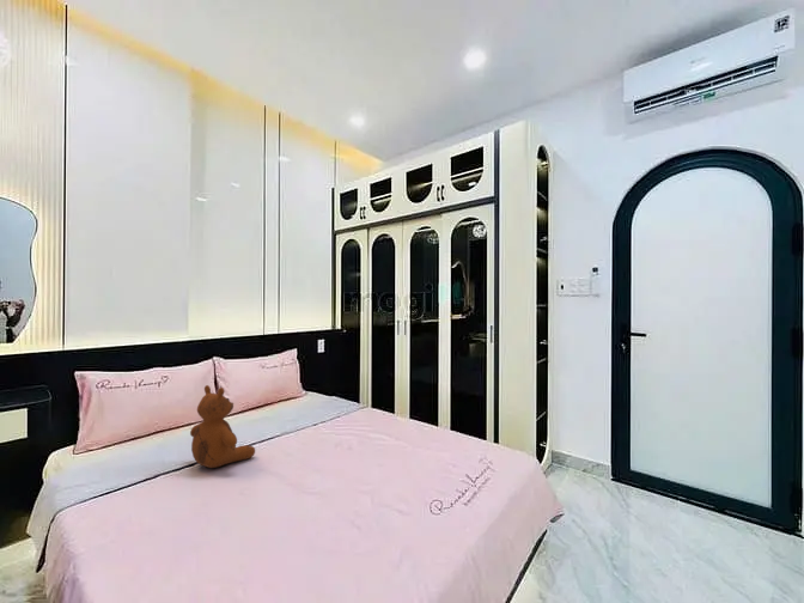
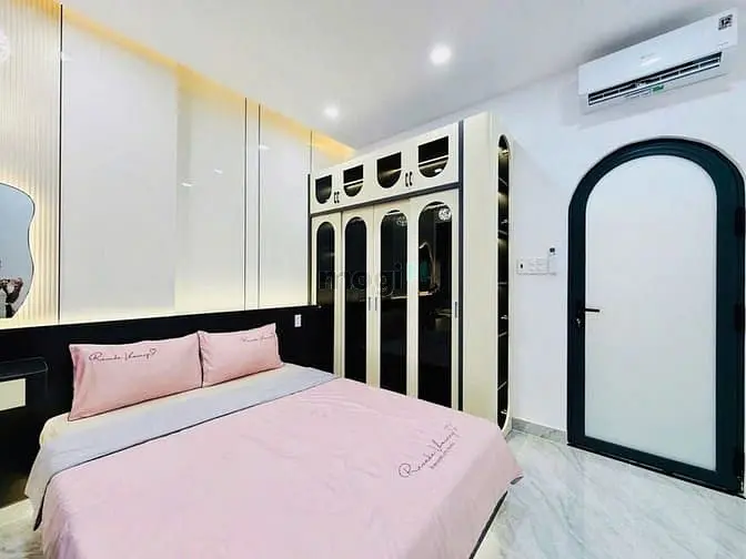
- teddy bear [189,384,256,469]
